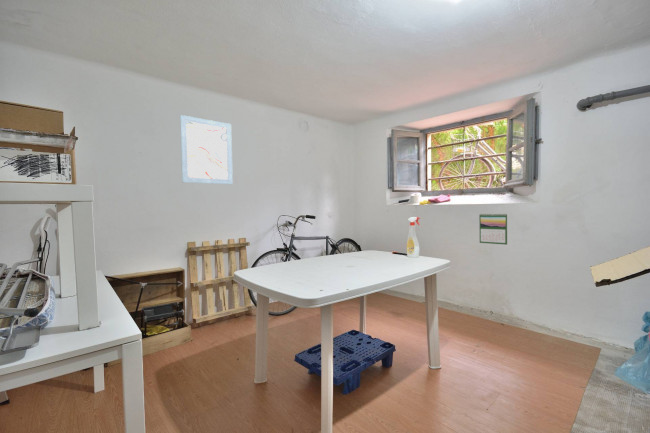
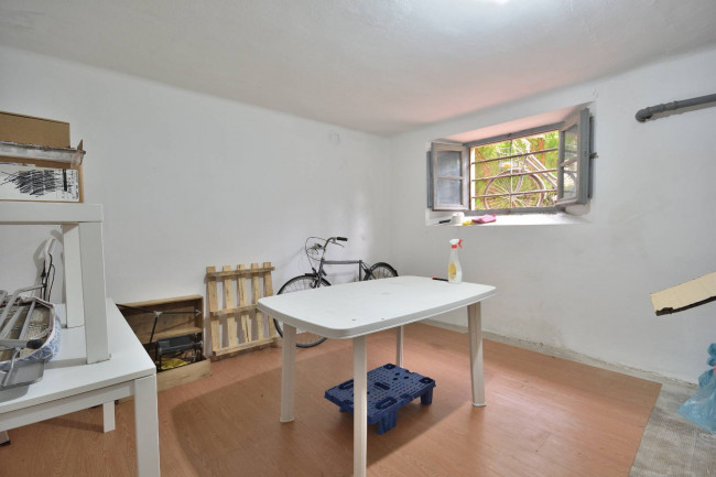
- calendar [478,212,508,246]
- wall art [179,114,234,185]
